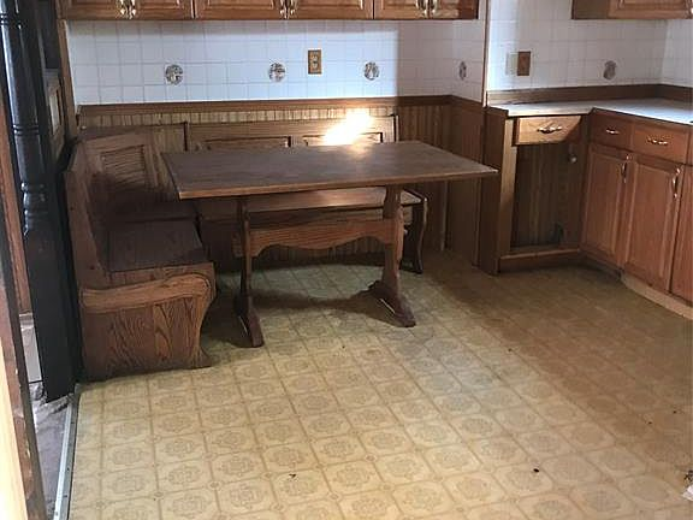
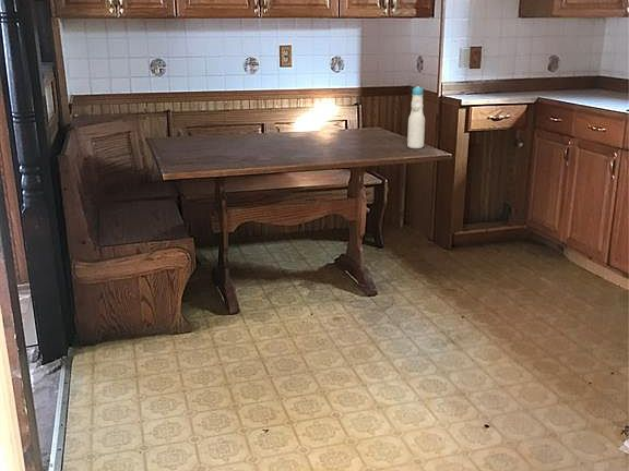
+ bottle [406,85,426,149]
